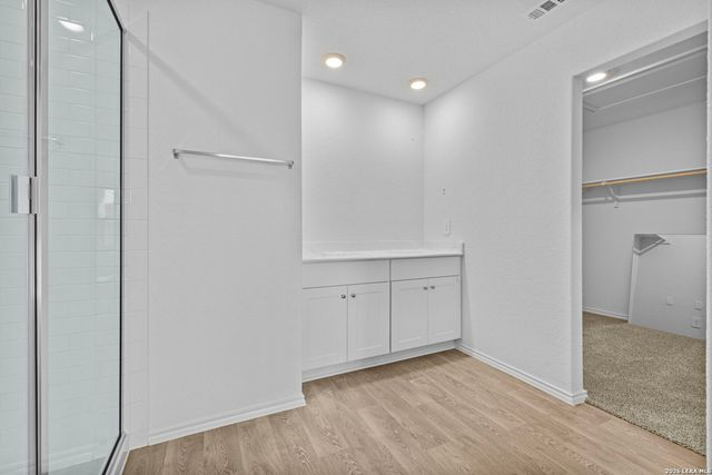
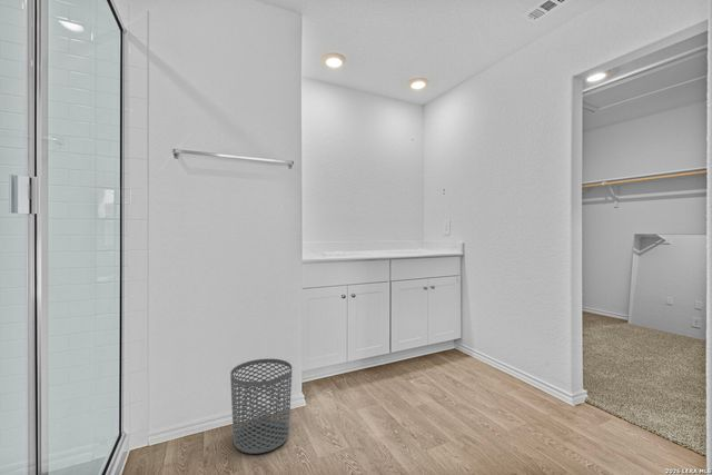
+ waste bin [229,358,293,455]
